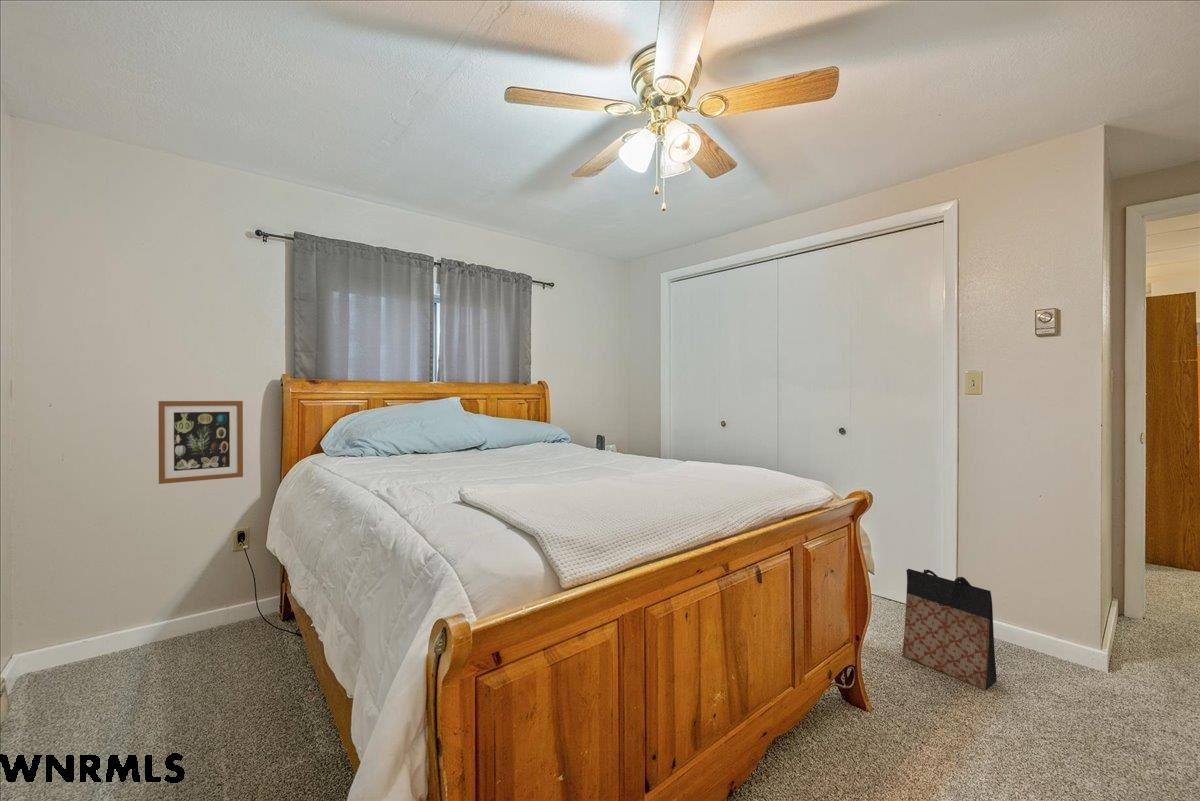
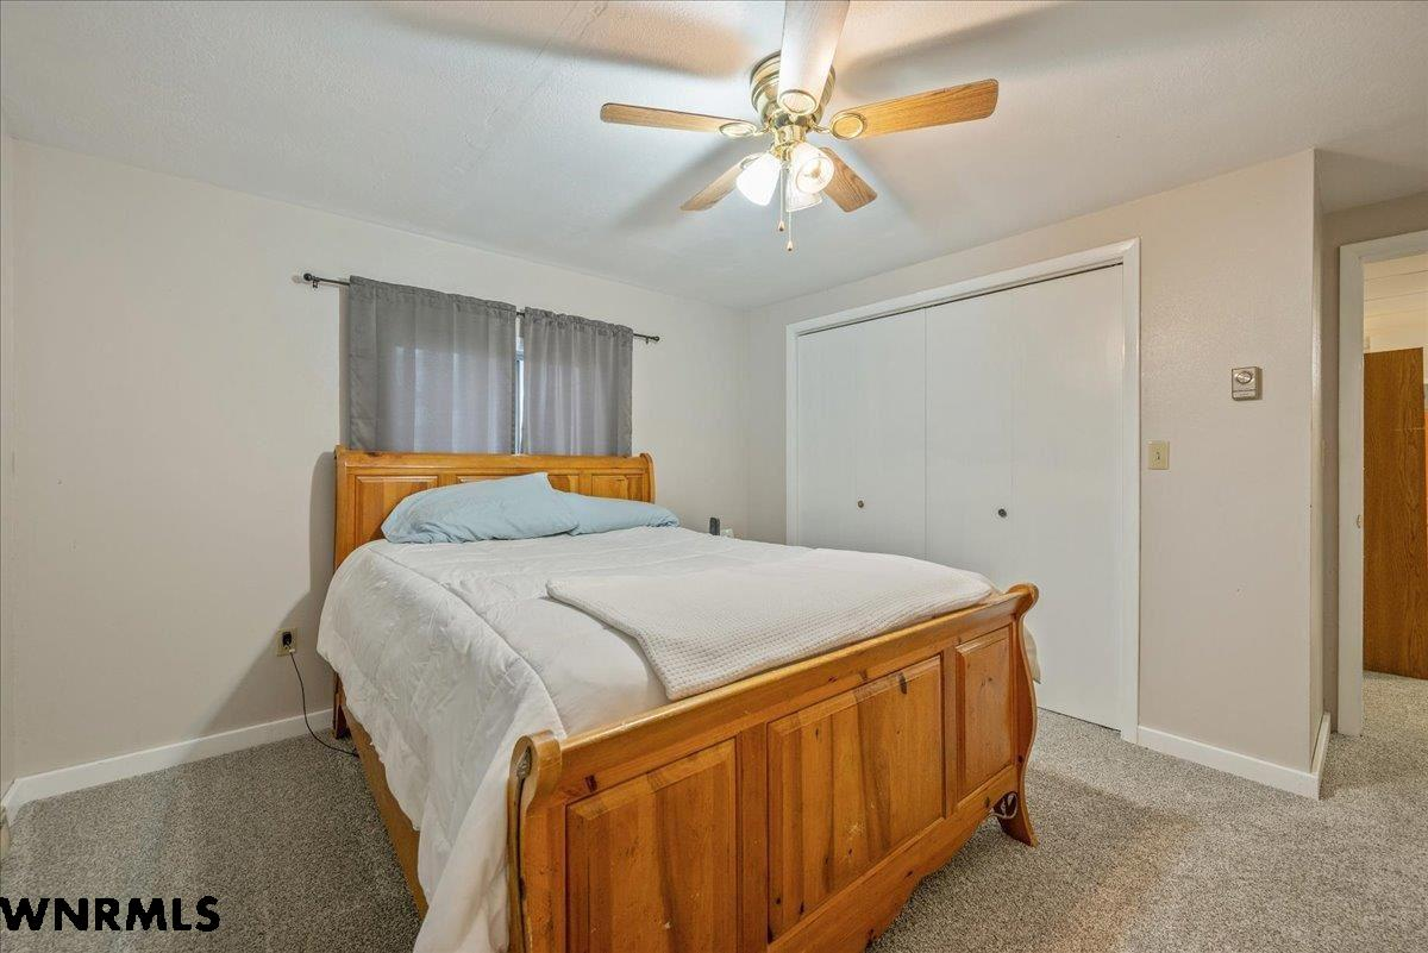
- wall art [157,400,244,485]
- bag [901,568,998,691]
